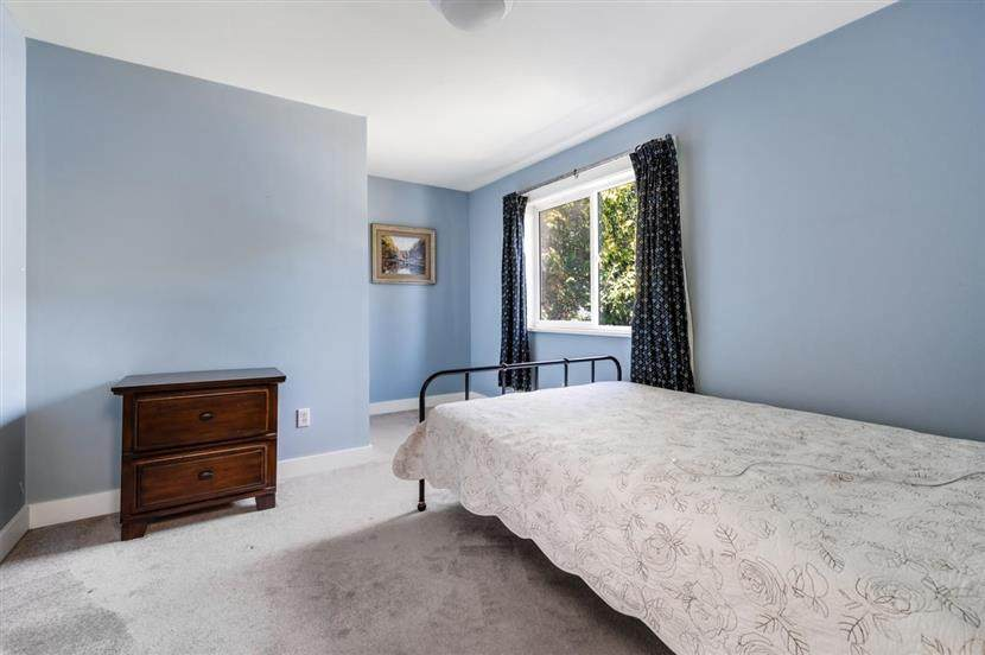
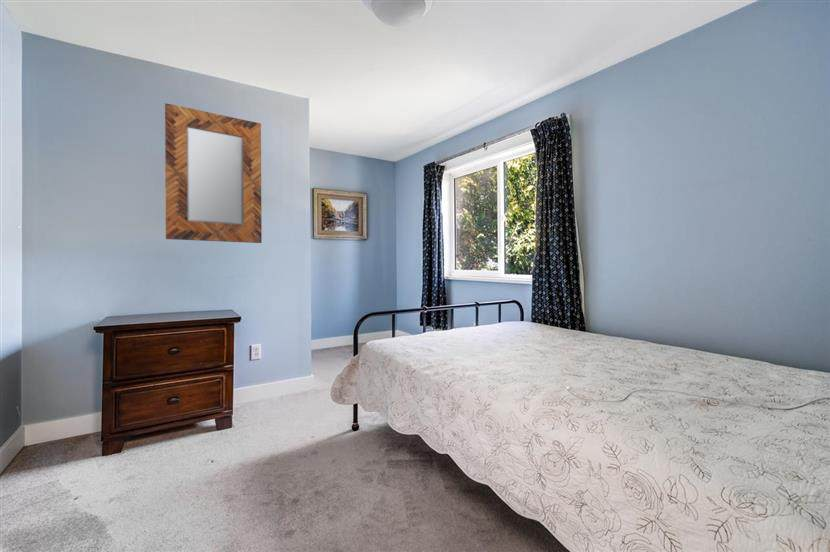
+ home mirror [164,102,263,244]
